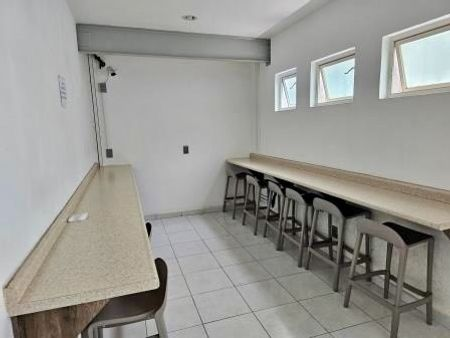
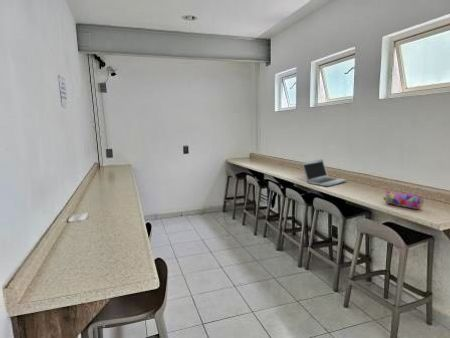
+ laptop [301,158,349,187]
+ pencil case [382,189,424,210]
